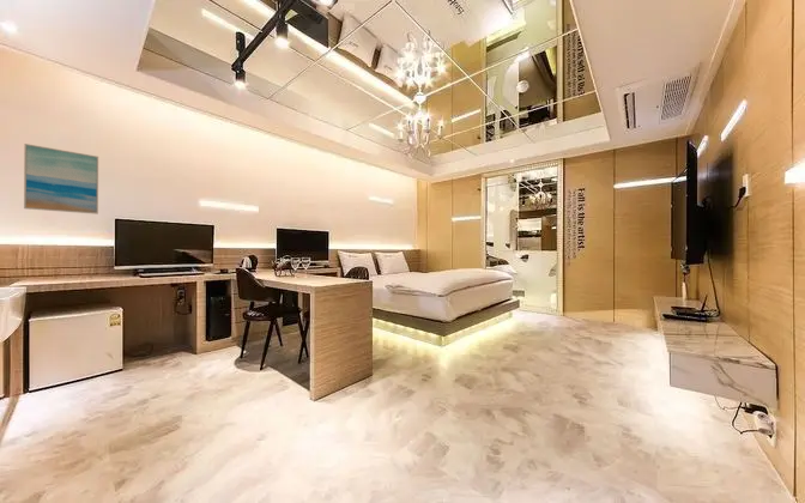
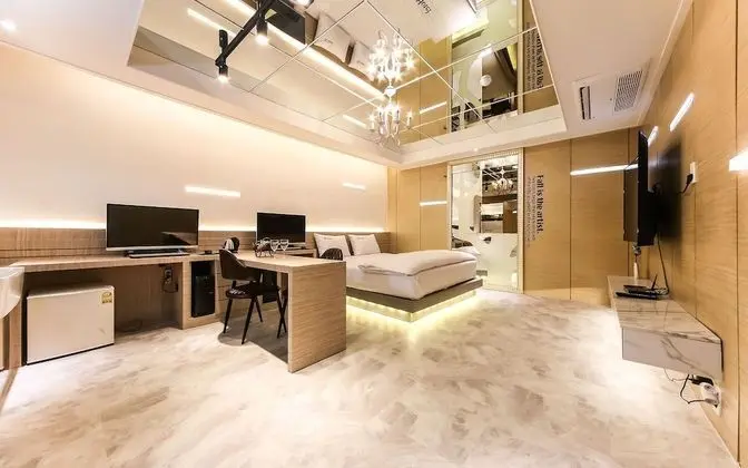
- wall art [23,143,99,216]
